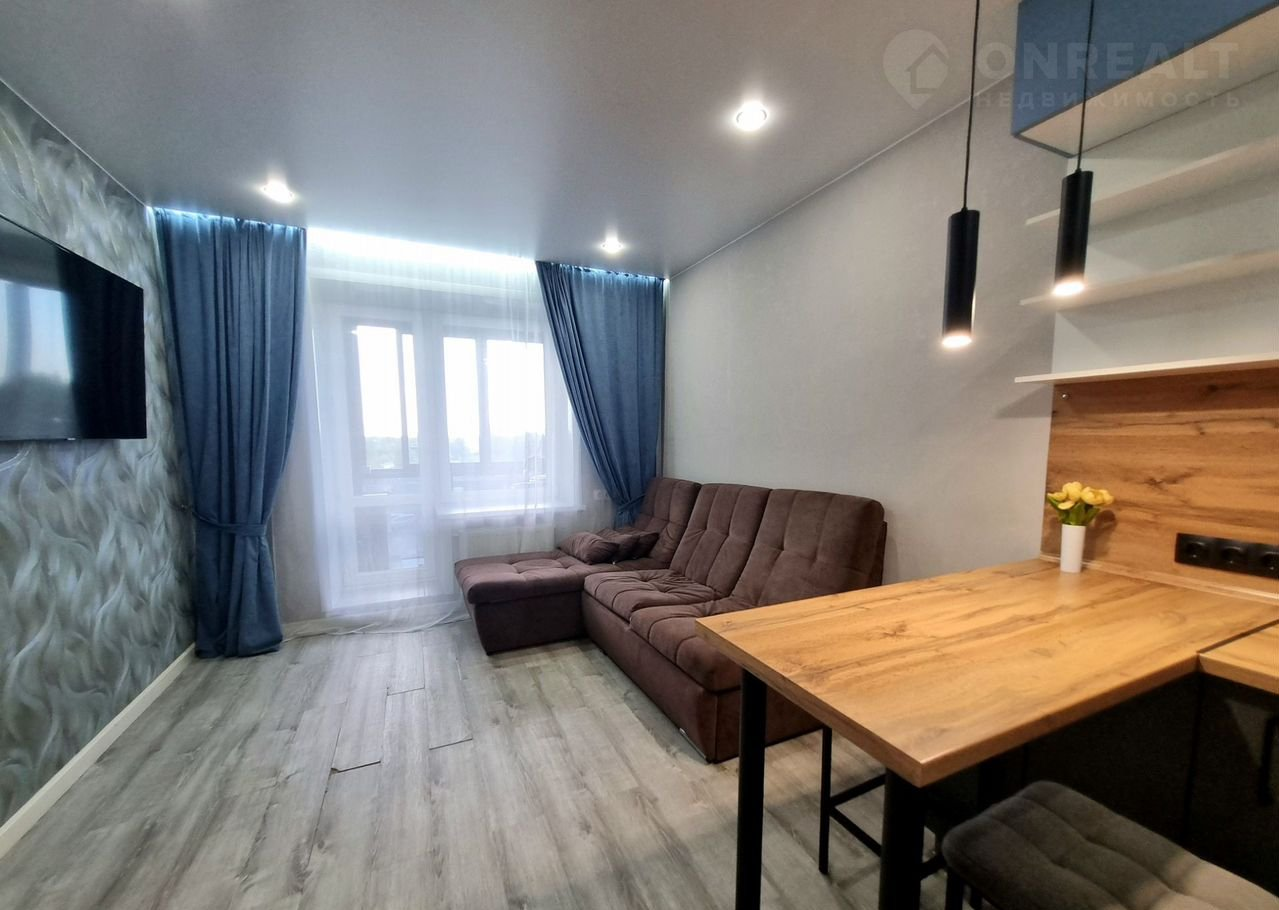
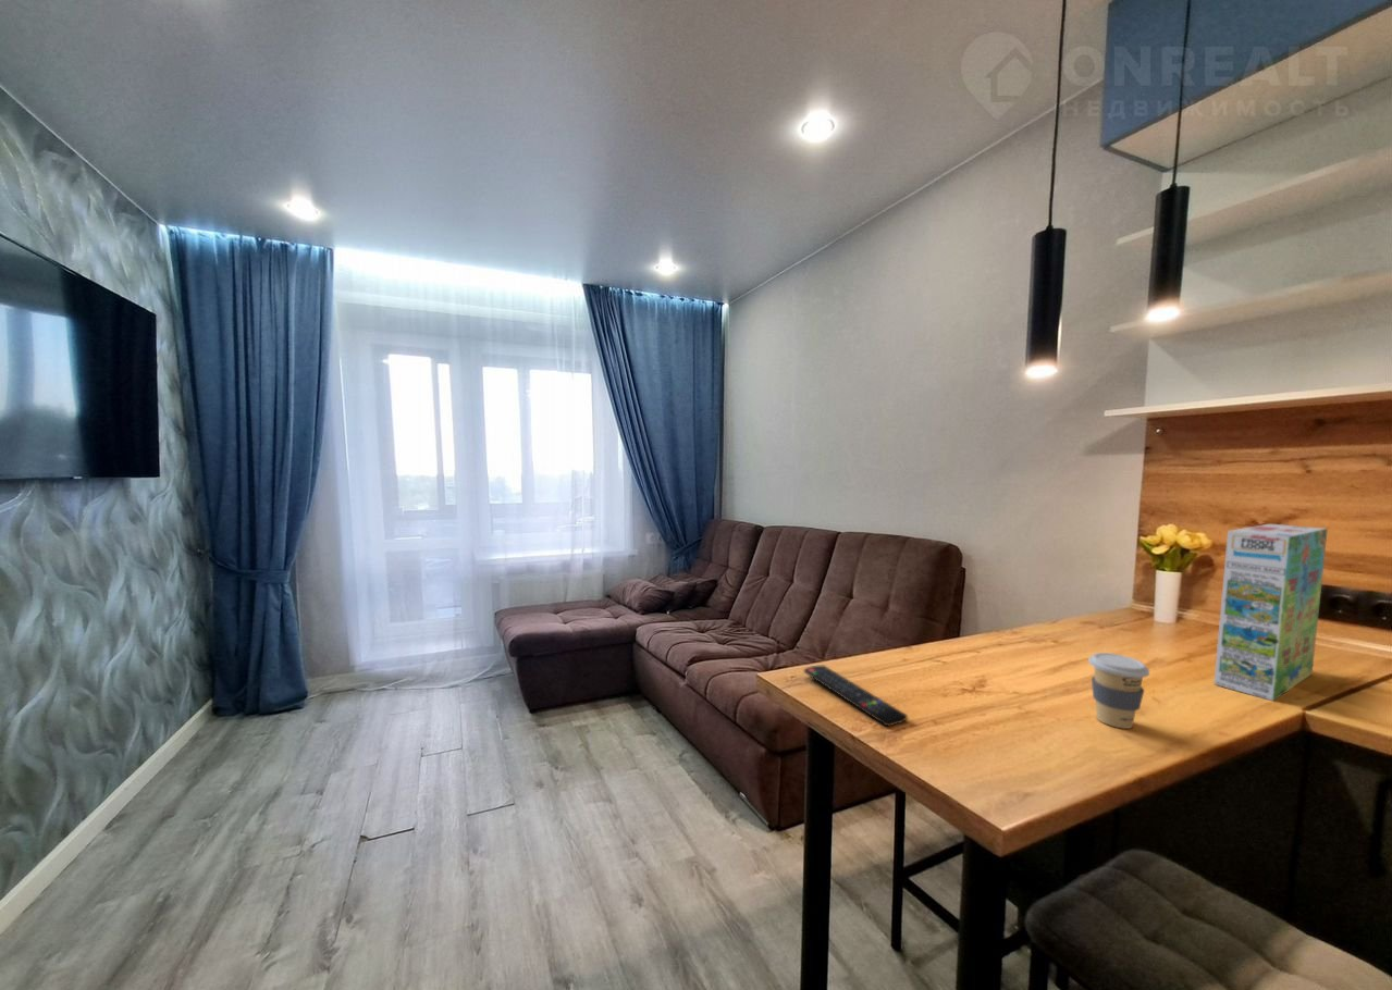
+ cereal box [1212,523,1329,702]
+ coffee cup [1087,652,1150,730]
+ remote control [803,665,909,727]
